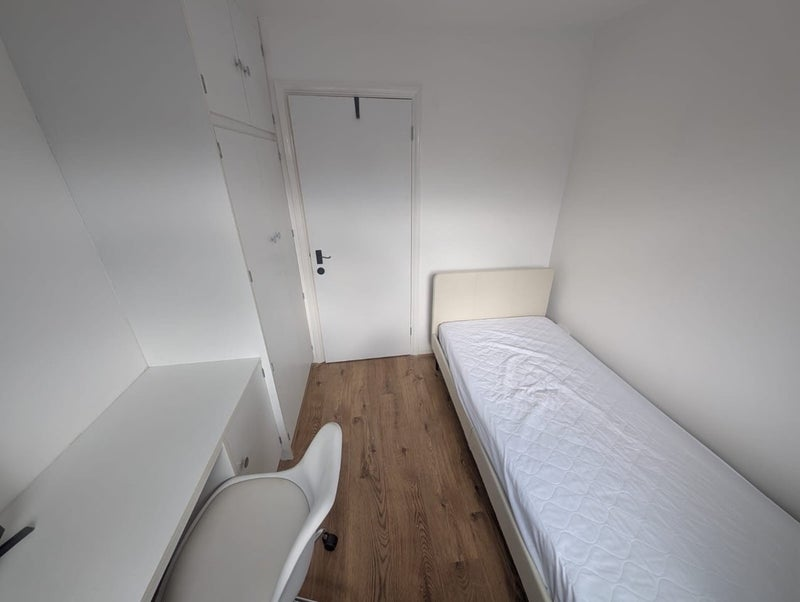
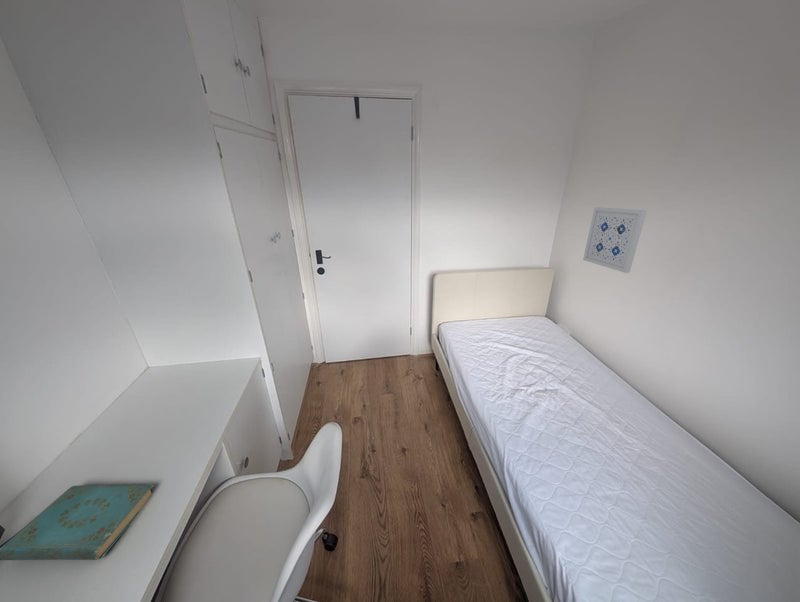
+ wall art [582,206,648,274]
+ book [0,483,155,561]
